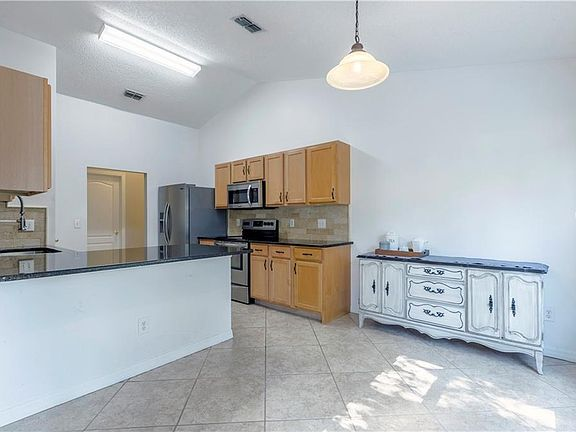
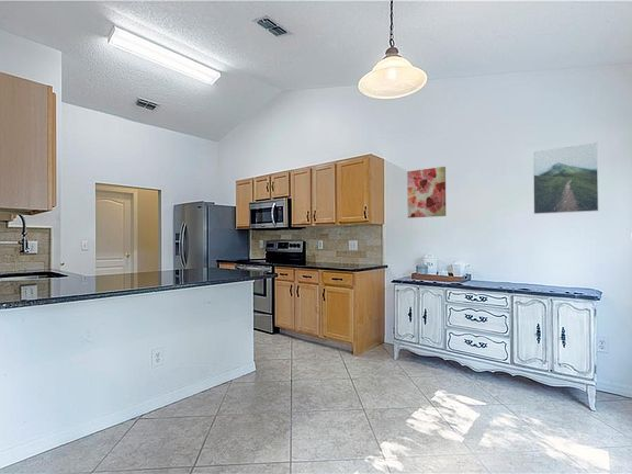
+ wall art [406,166,447,219]
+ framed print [532,142,599,215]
